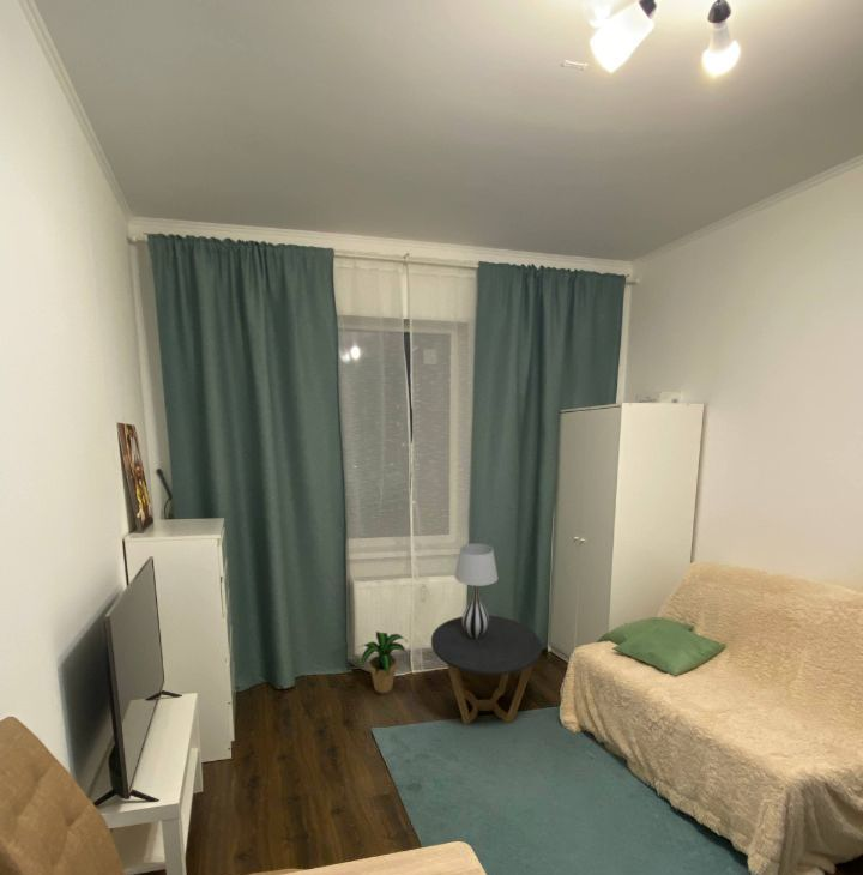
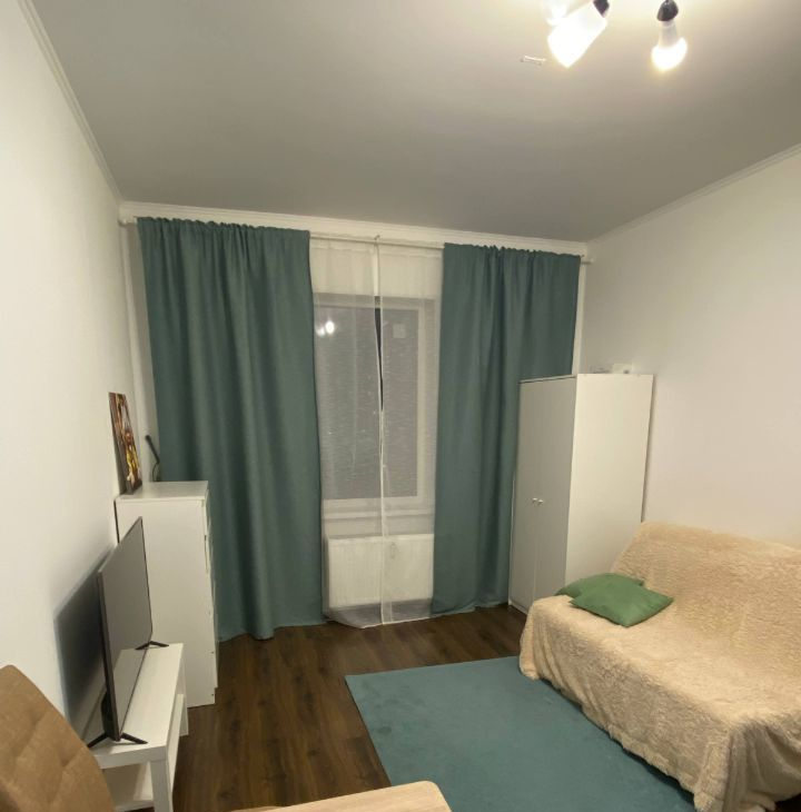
- side table [430,614,543,726]
- potted plant [355,630,409,694]
- table lamp [453,543,499,639]
